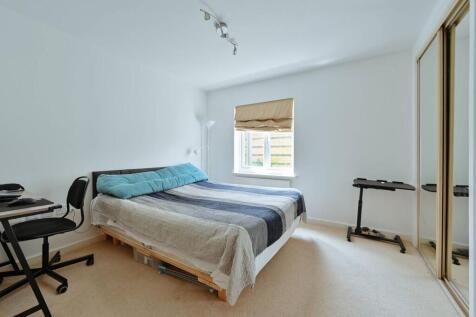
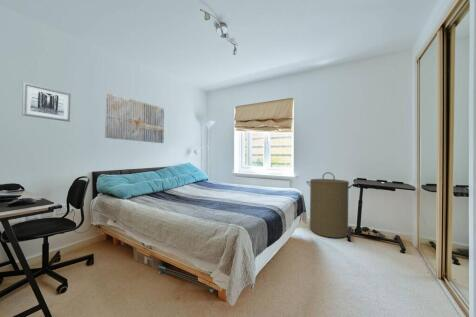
+ wall art [21,81,71,123]
+ laundry hamper [306,171,354,239]
+ wall art [104,92,165,144]
